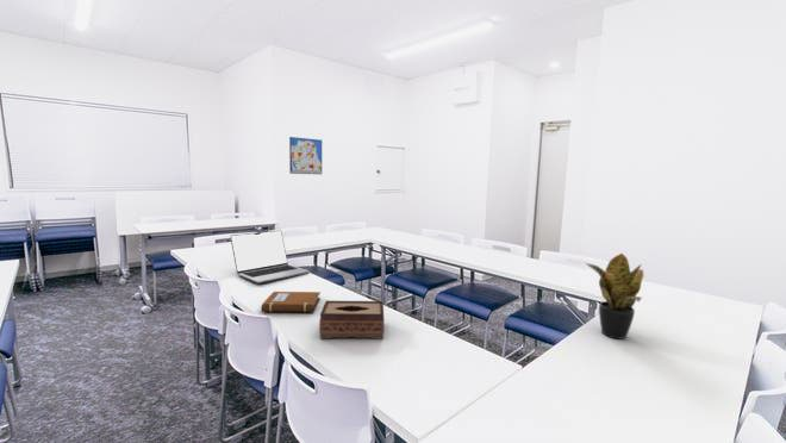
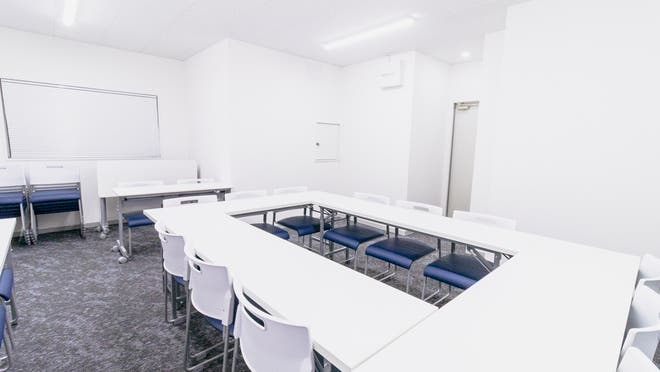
- tissue box [318,299,386,341]
- laptop [230,230,311,285]
- potted plant [584,252,644,341]
- notebook [261,291,322,313]
- wall art [288,136,323,175]
